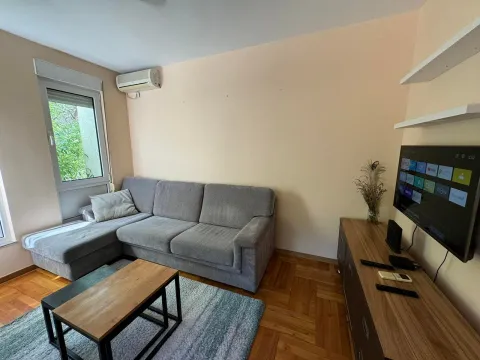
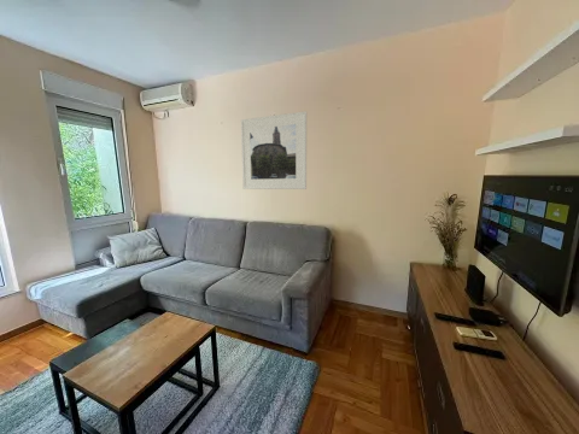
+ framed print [240,110,308,190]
